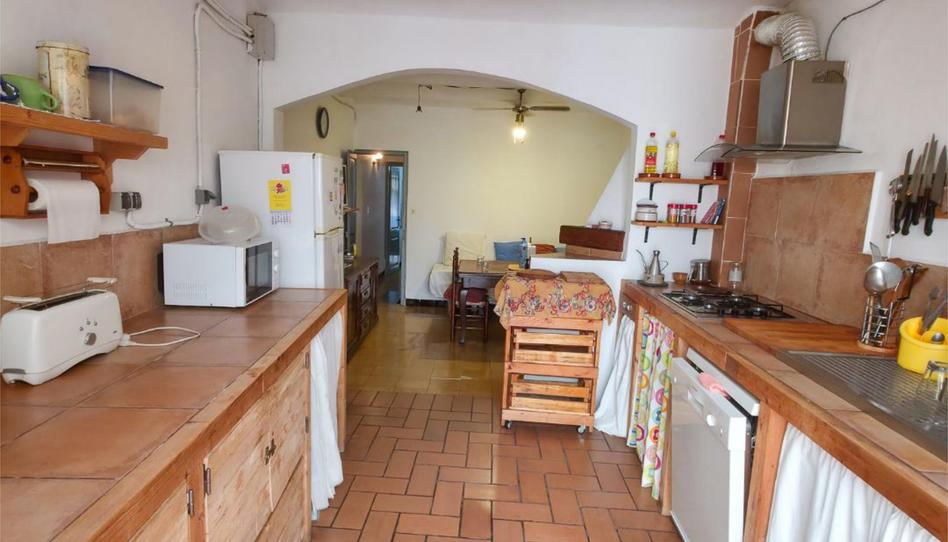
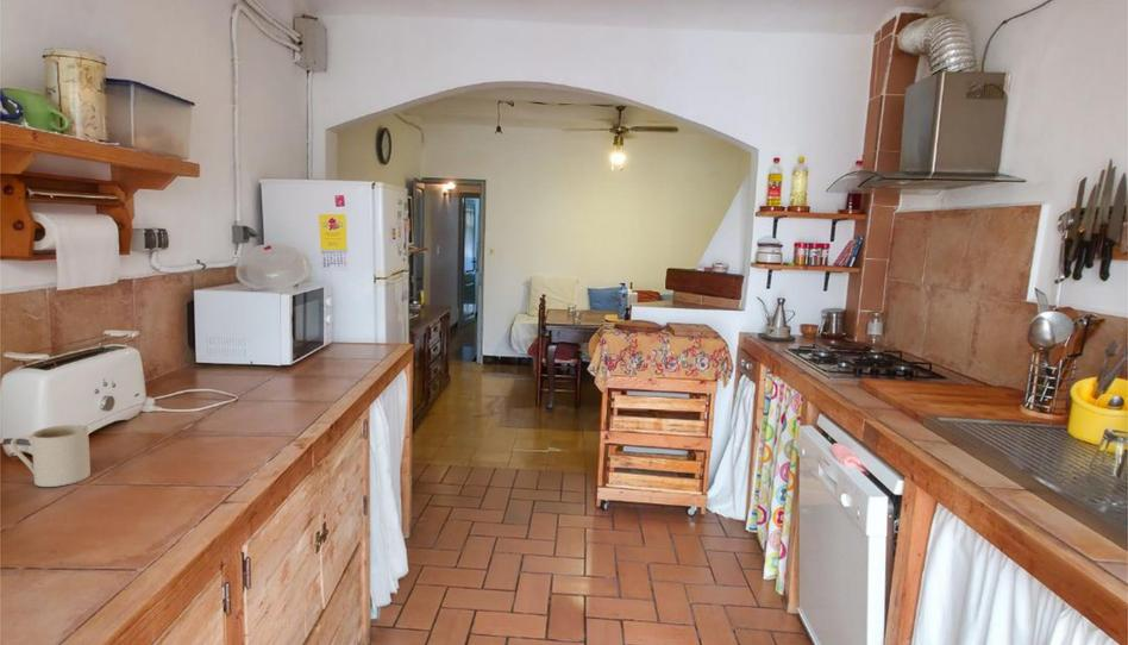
+ mug [10,424,92,488]
